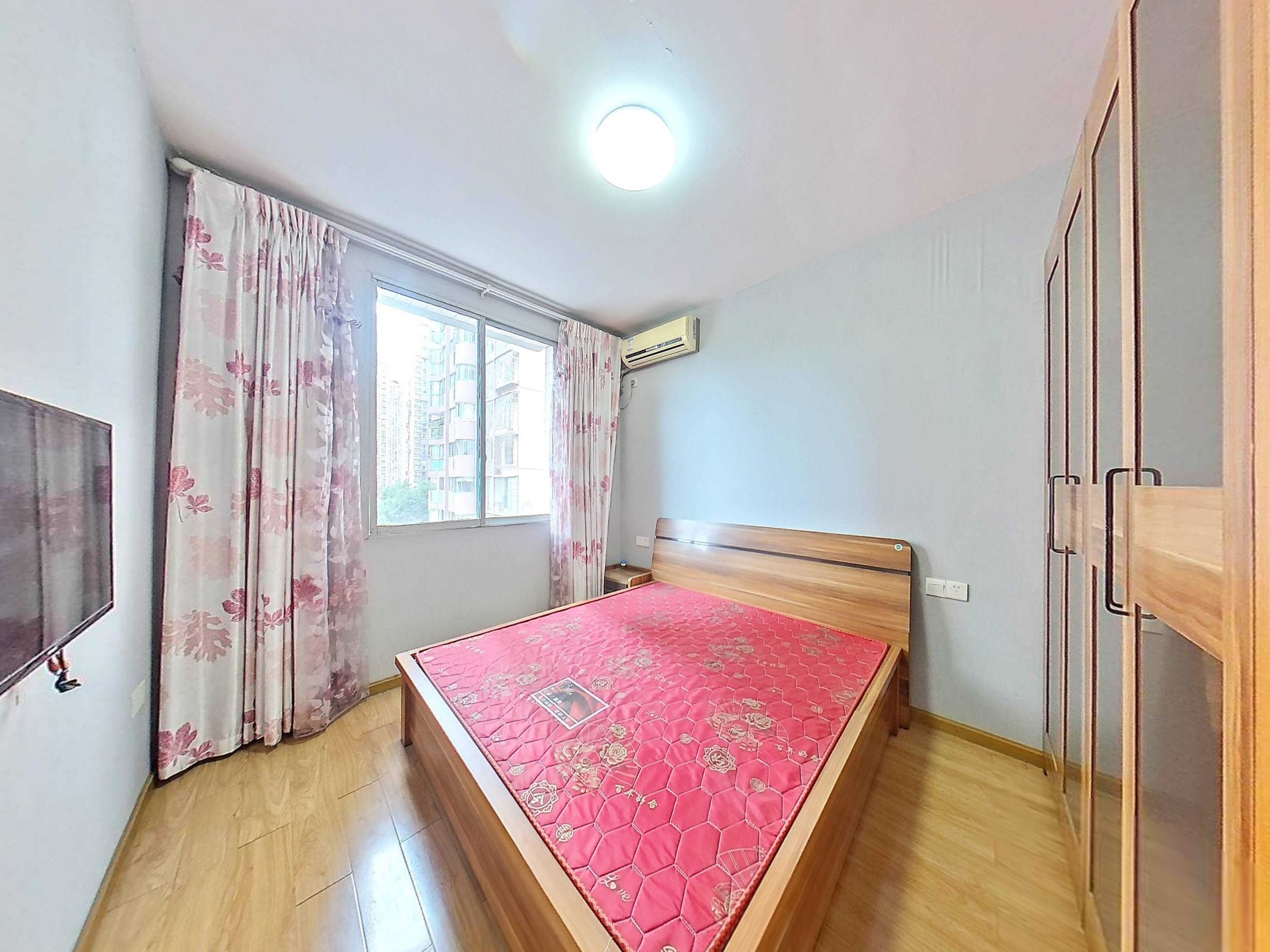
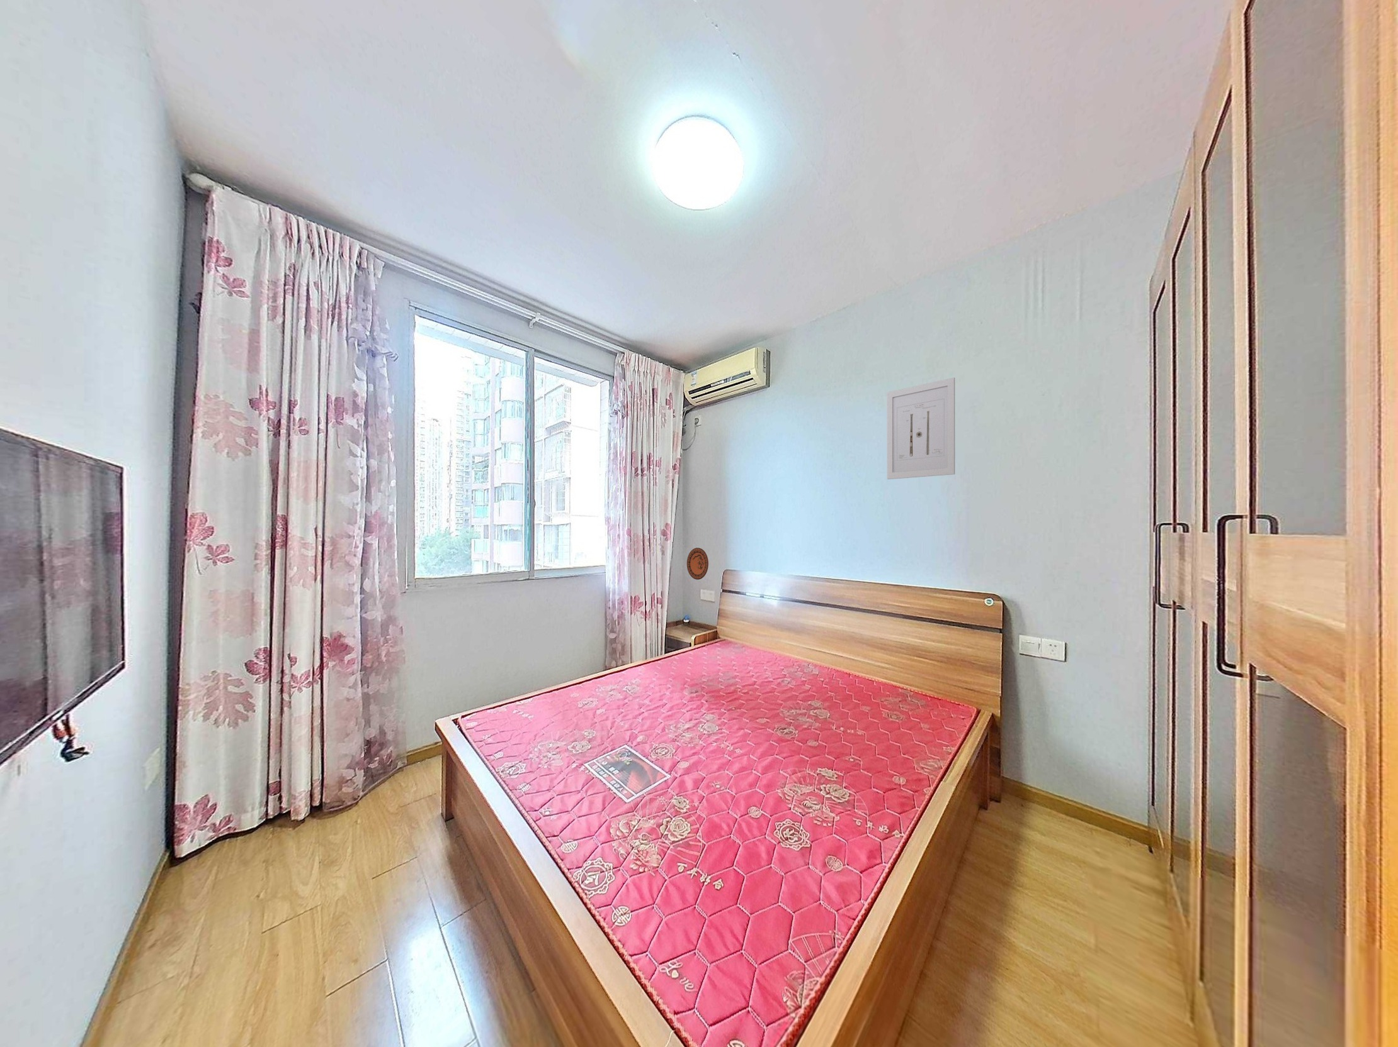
+ decorative plate [687,547,709,581]
+ wall art [886,376,955,480]
